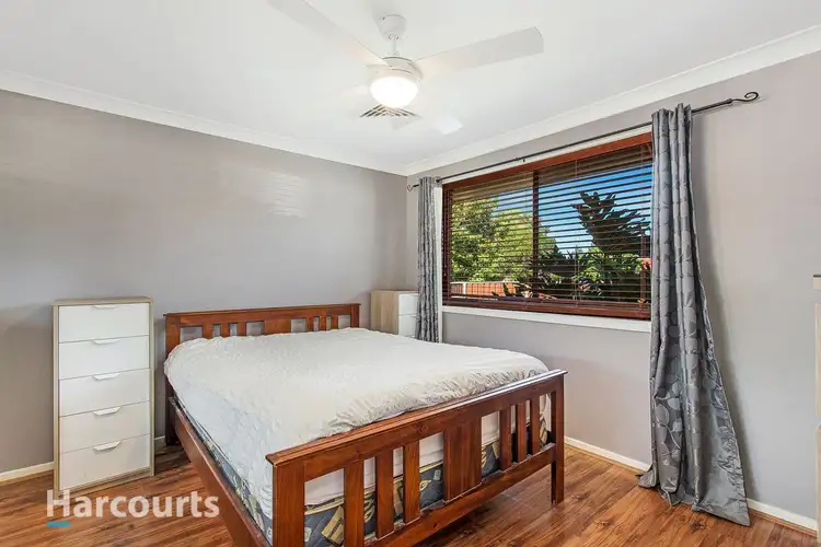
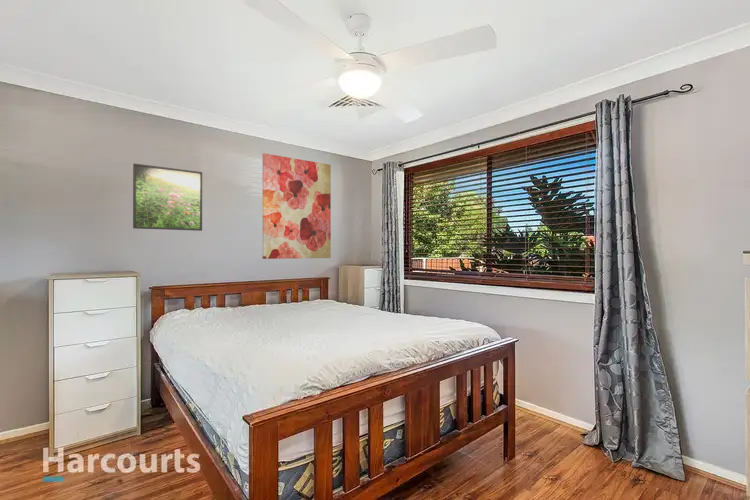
+ wall art [261,152,332,260]
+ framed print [132,163,203,232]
